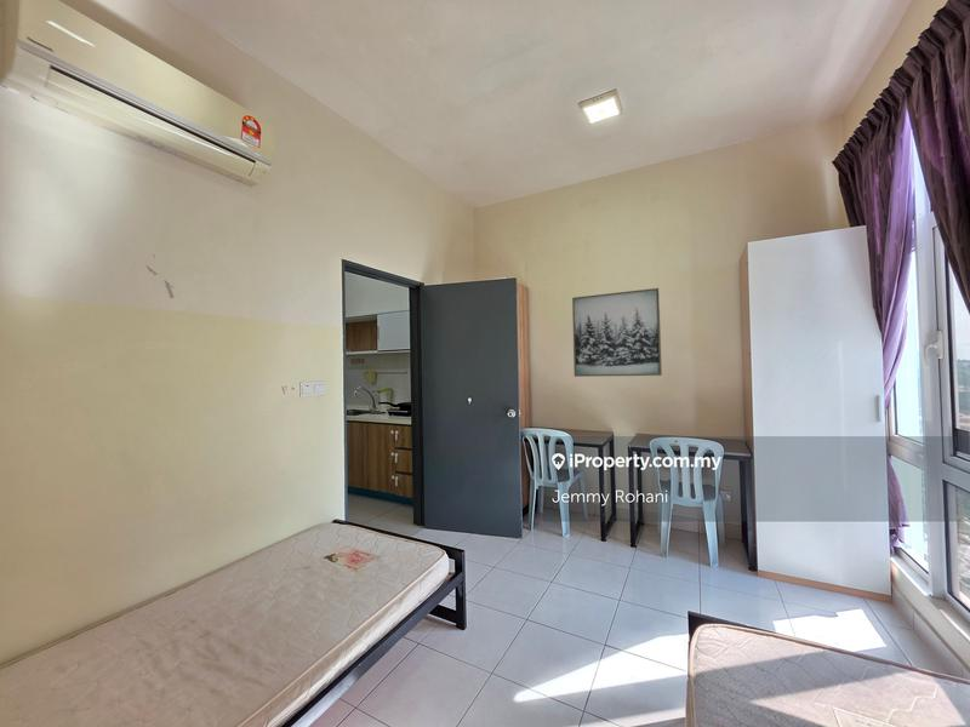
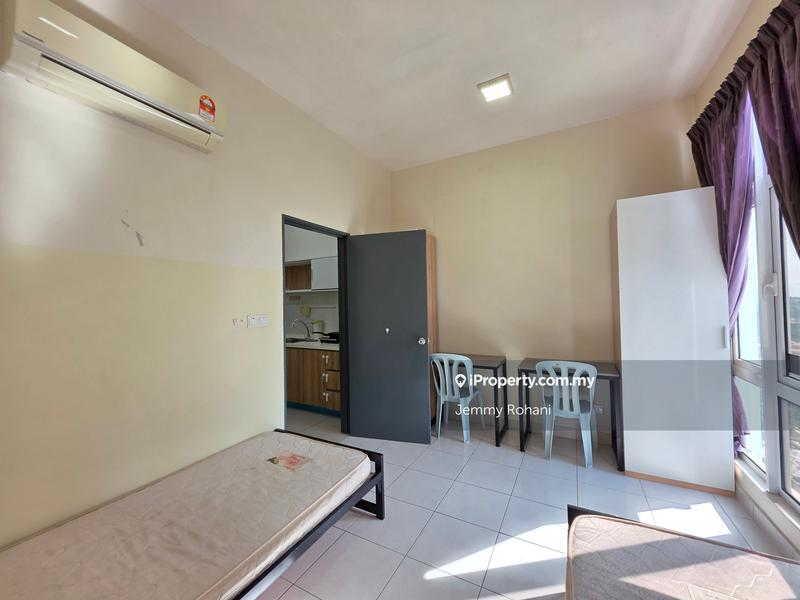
- wall art [571,287,663,378]
